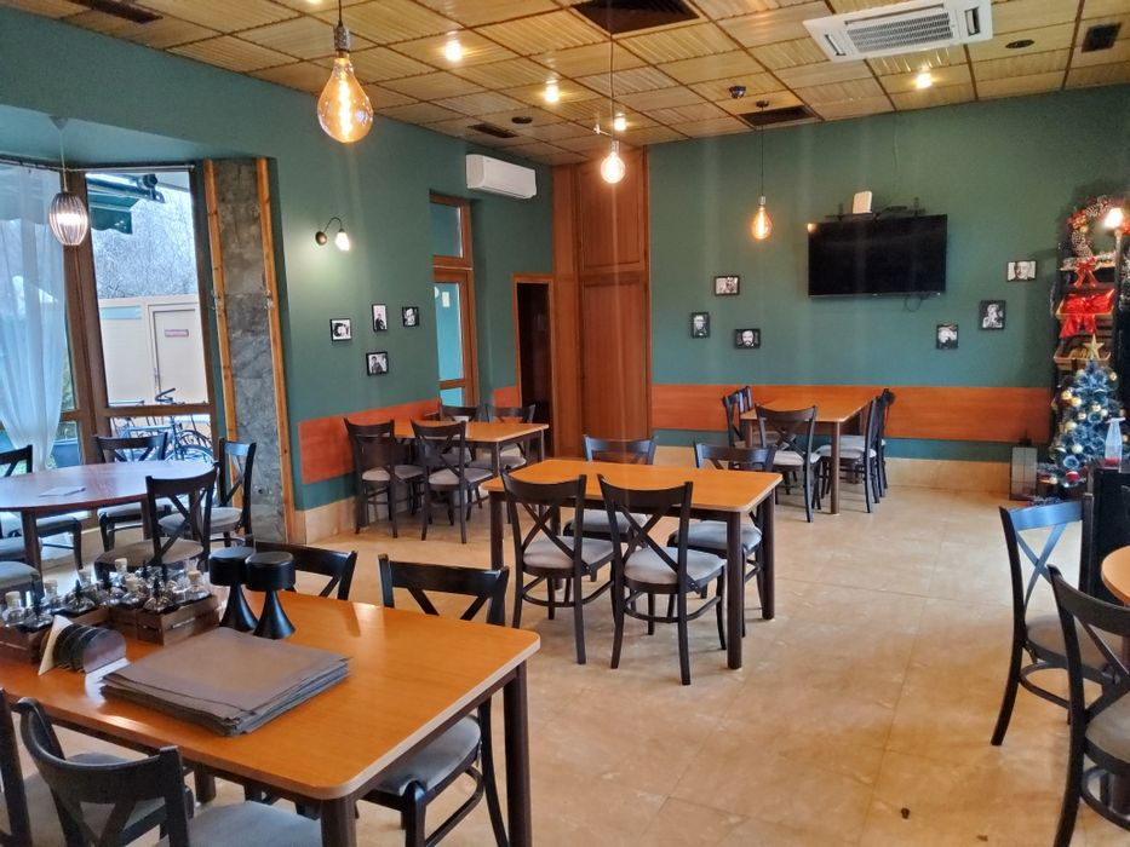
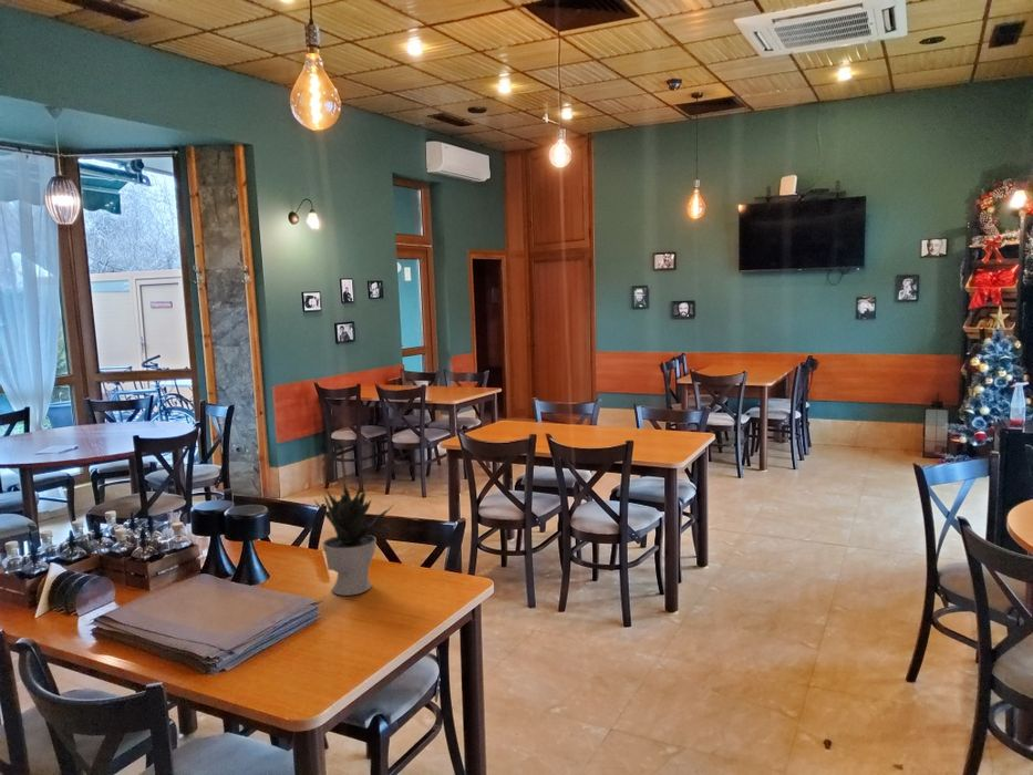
+ potted plant [312,479,395,597]
